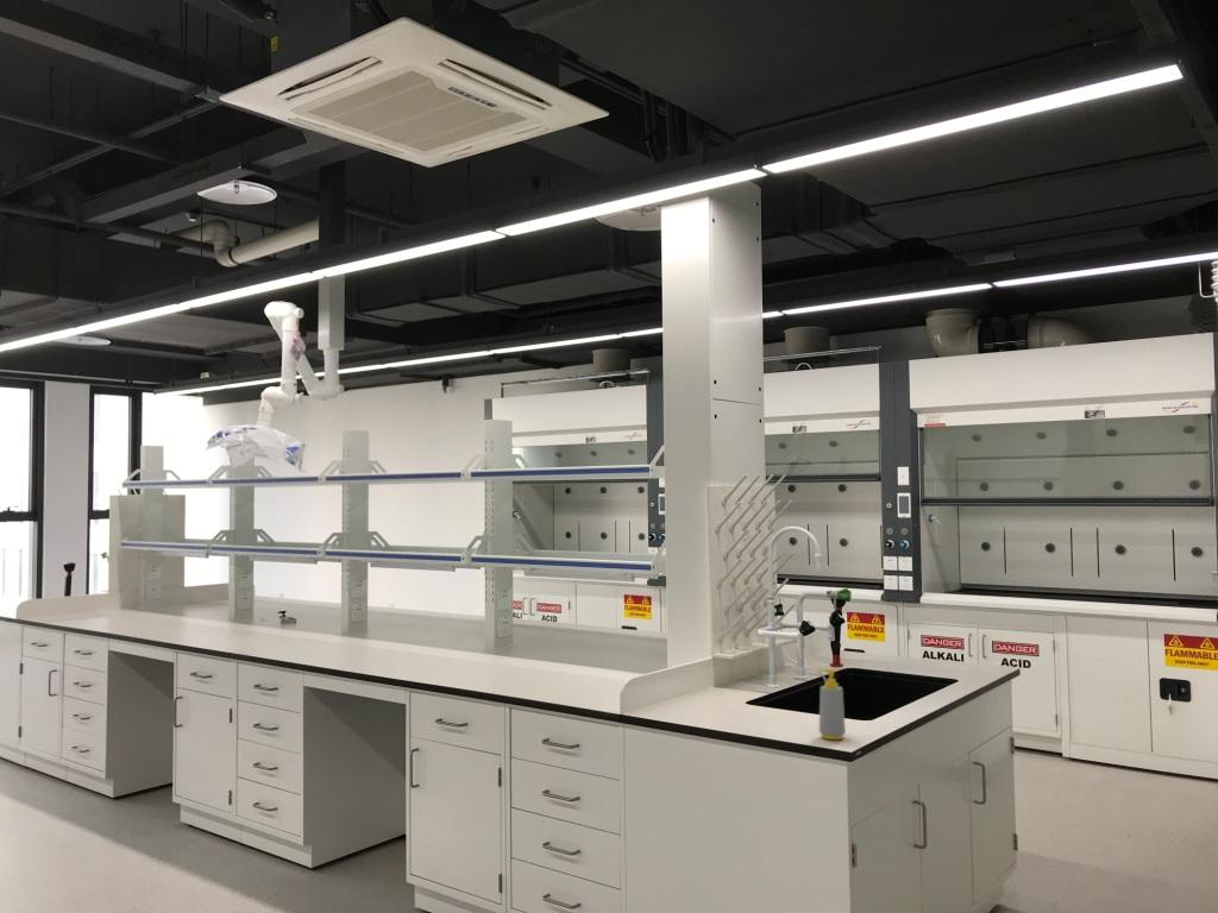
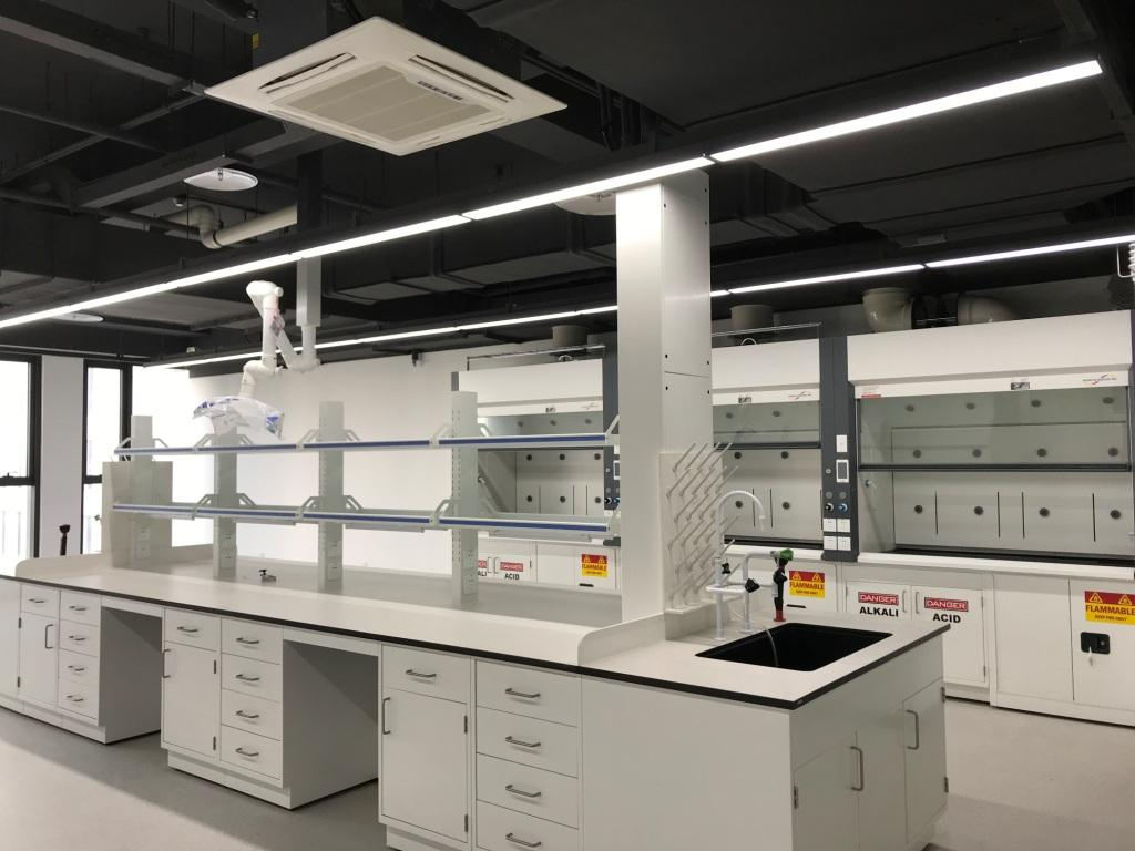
- soap bottle [816,667,847,741]
